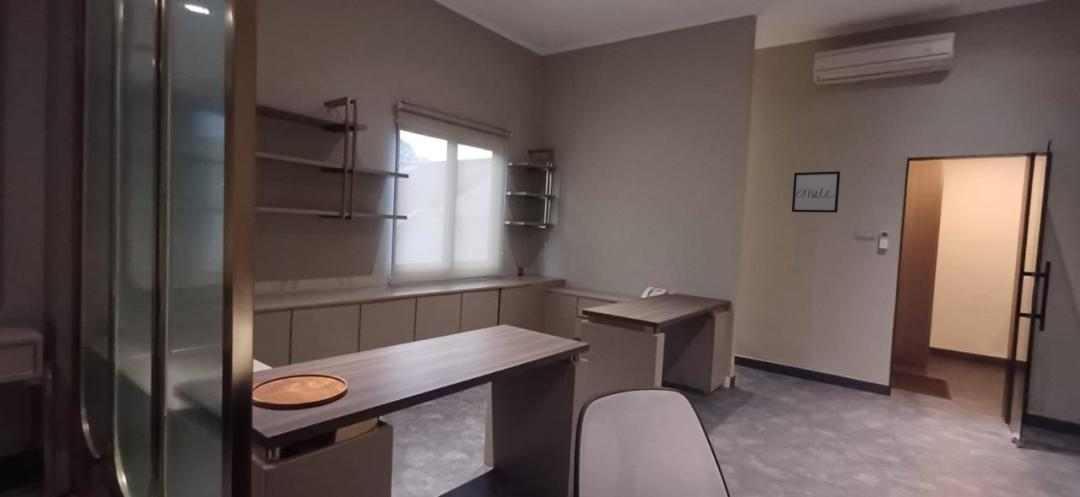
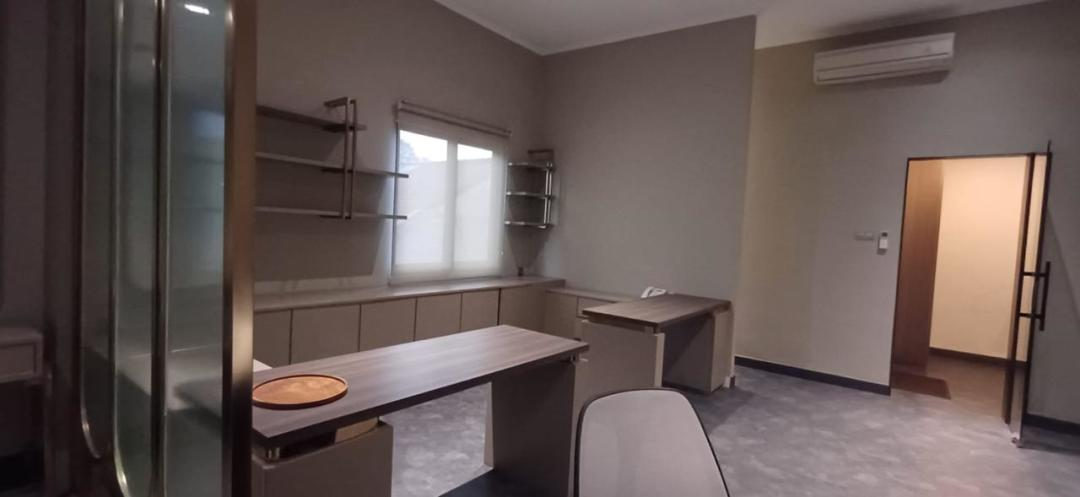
- wall art [791,170,841,214]
